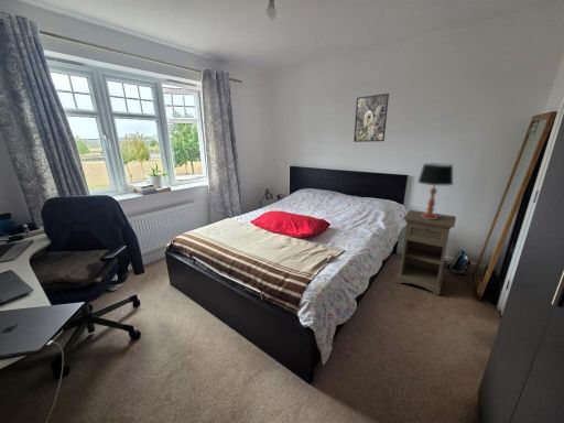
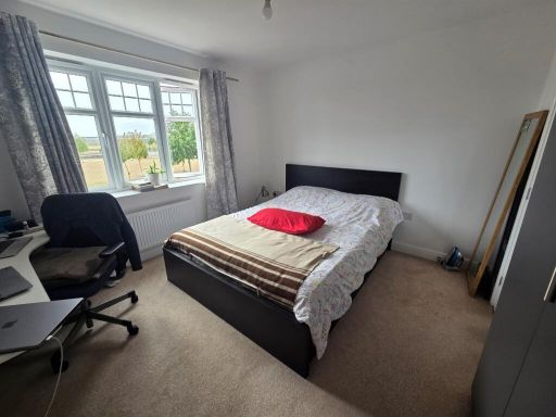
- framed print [352,93,390,143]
- table lamp [416,163,454,219]
- nightstand [395,209,457,296]
